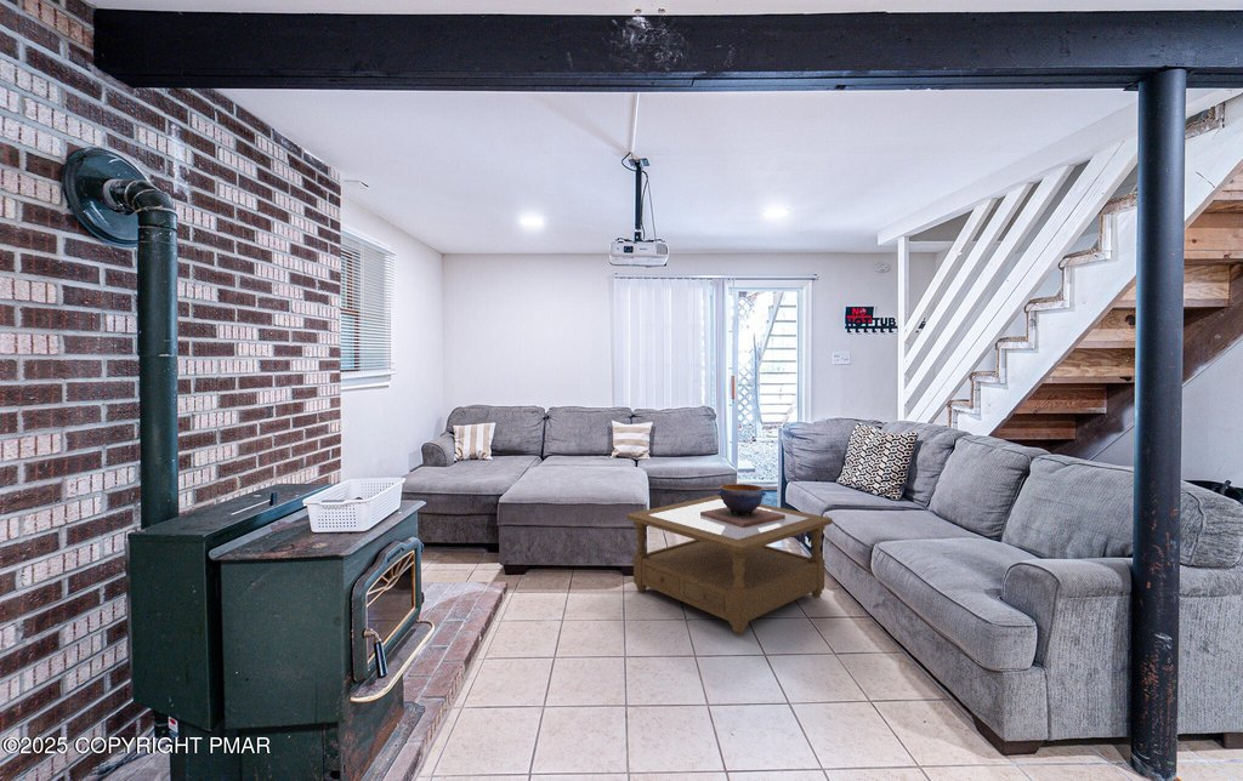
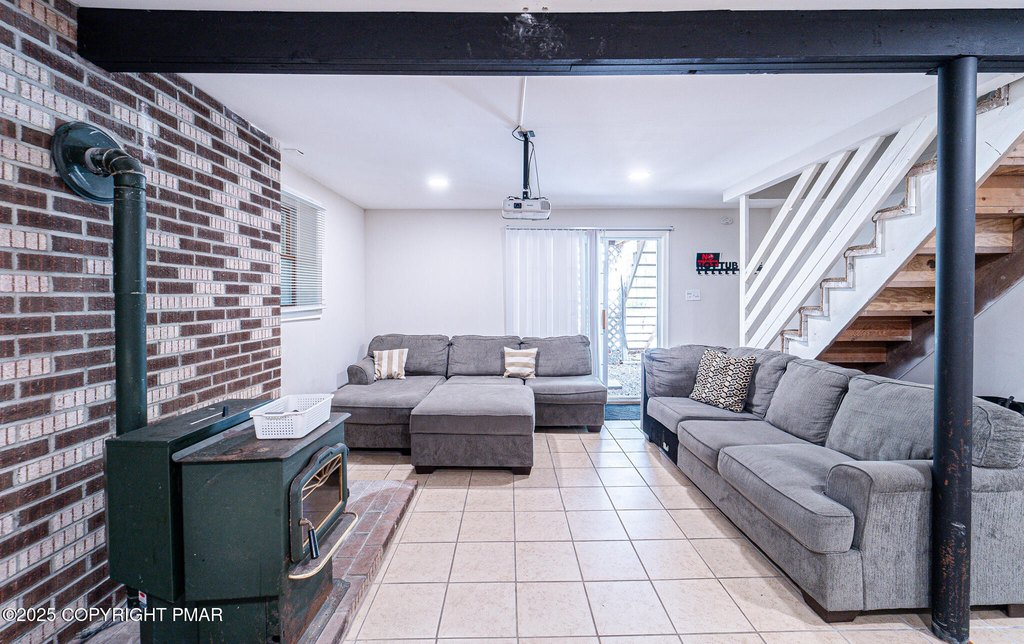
- coffee table [626,495,833,637]
- decorative bowl [700,483,785,528]
